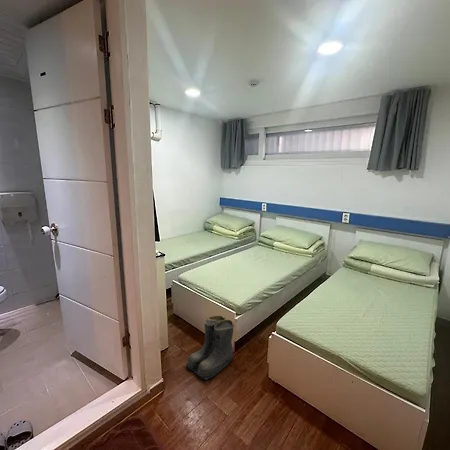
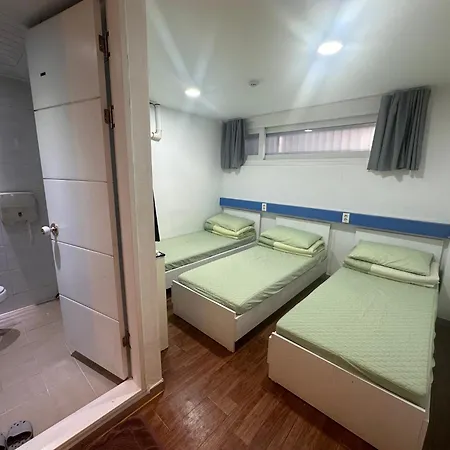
- boots [185,314,235,381]
